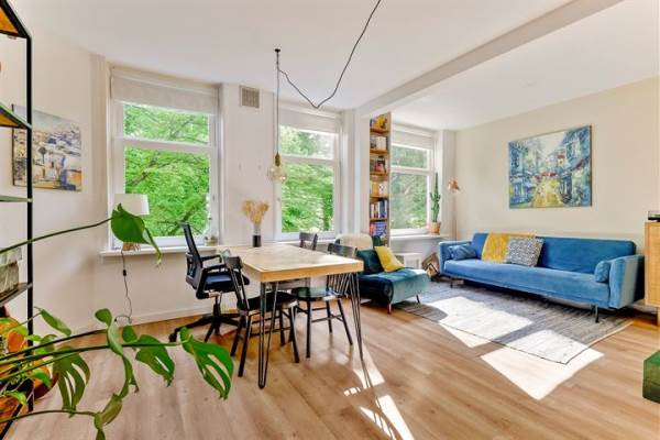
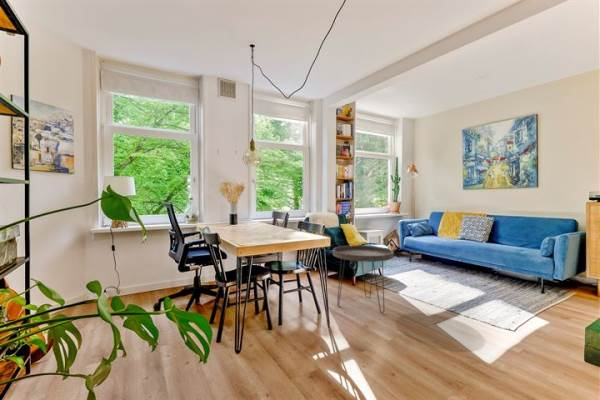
+ side table [332,244,395,314]
